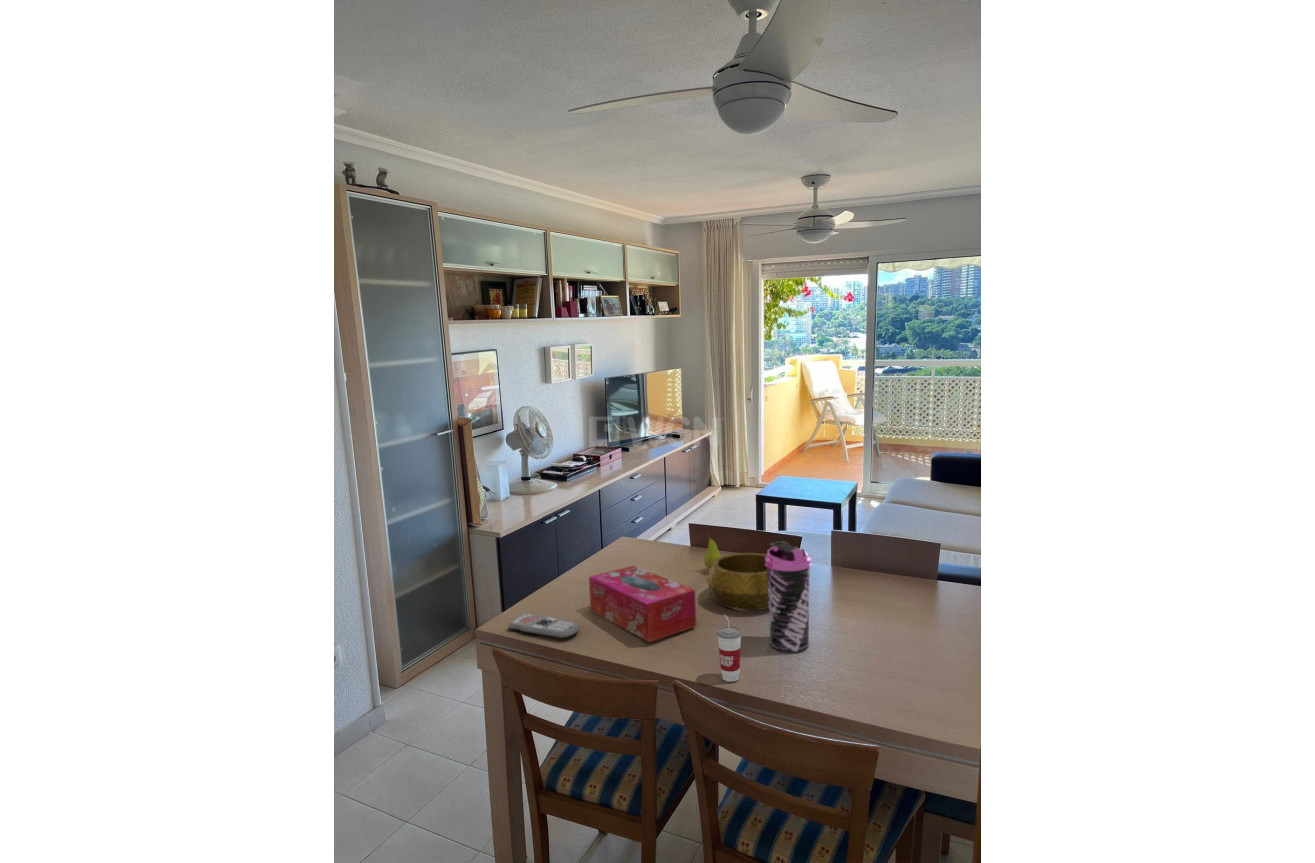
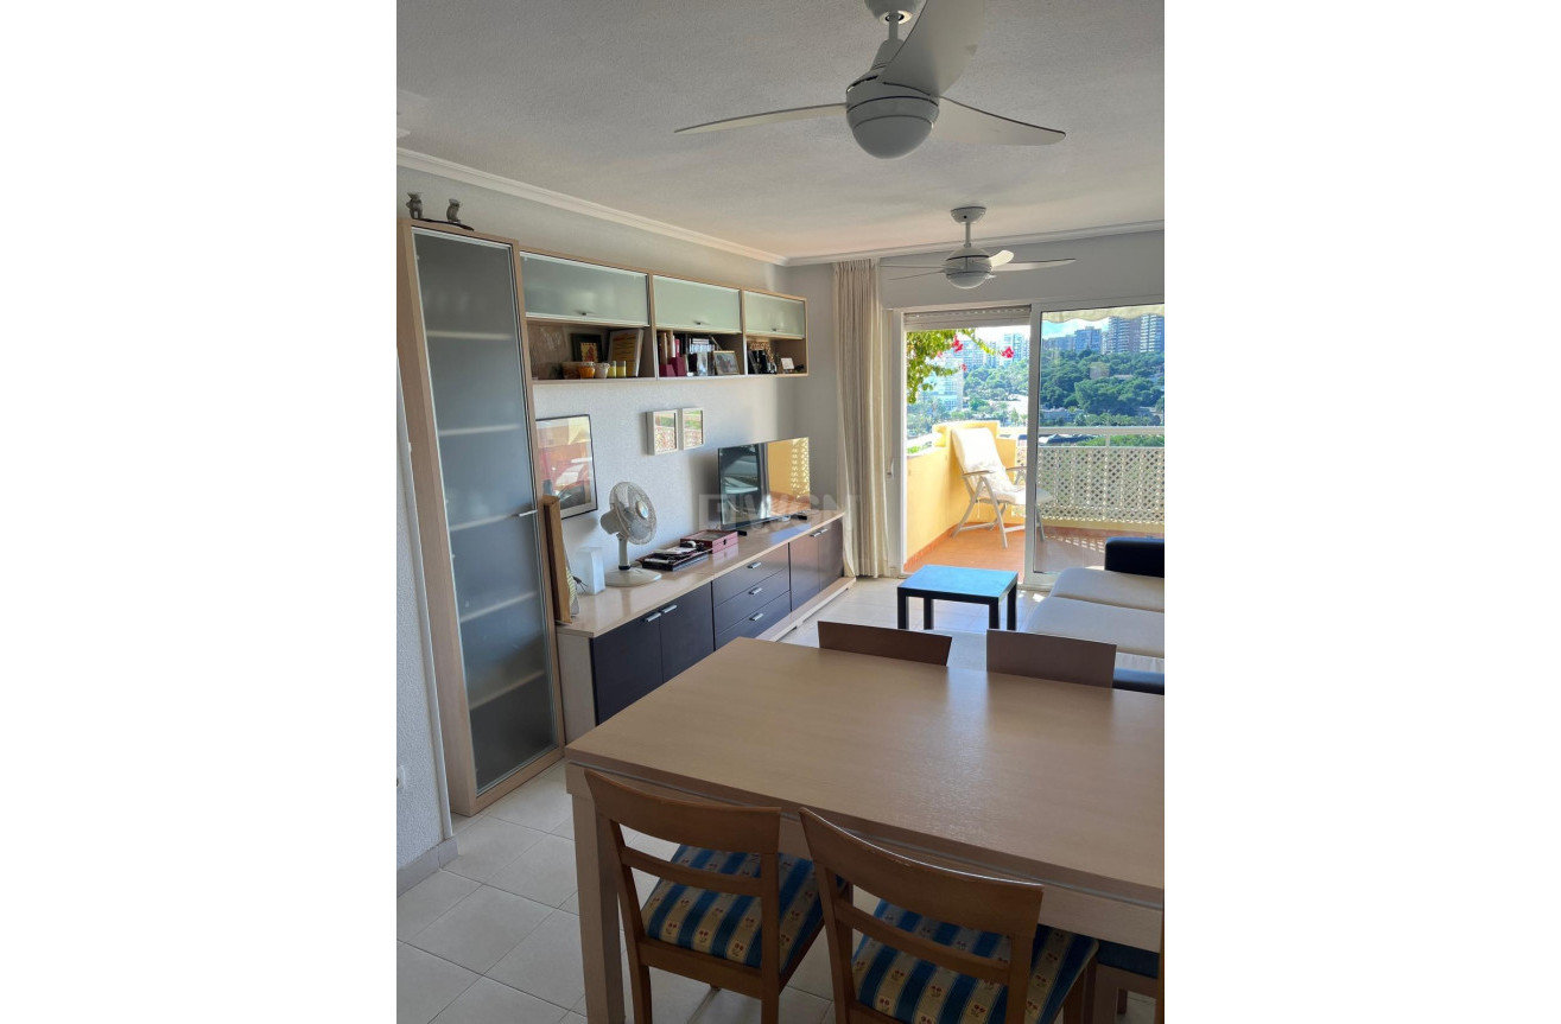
- decorative bowl [705,552,769,611]
- fruit [703,533,722,571]
- remote control [508,612,580,640]
- tissue box [588,565,697,643]
- water bottle [765,540,812,653]
- cup [716,614,742,683]
